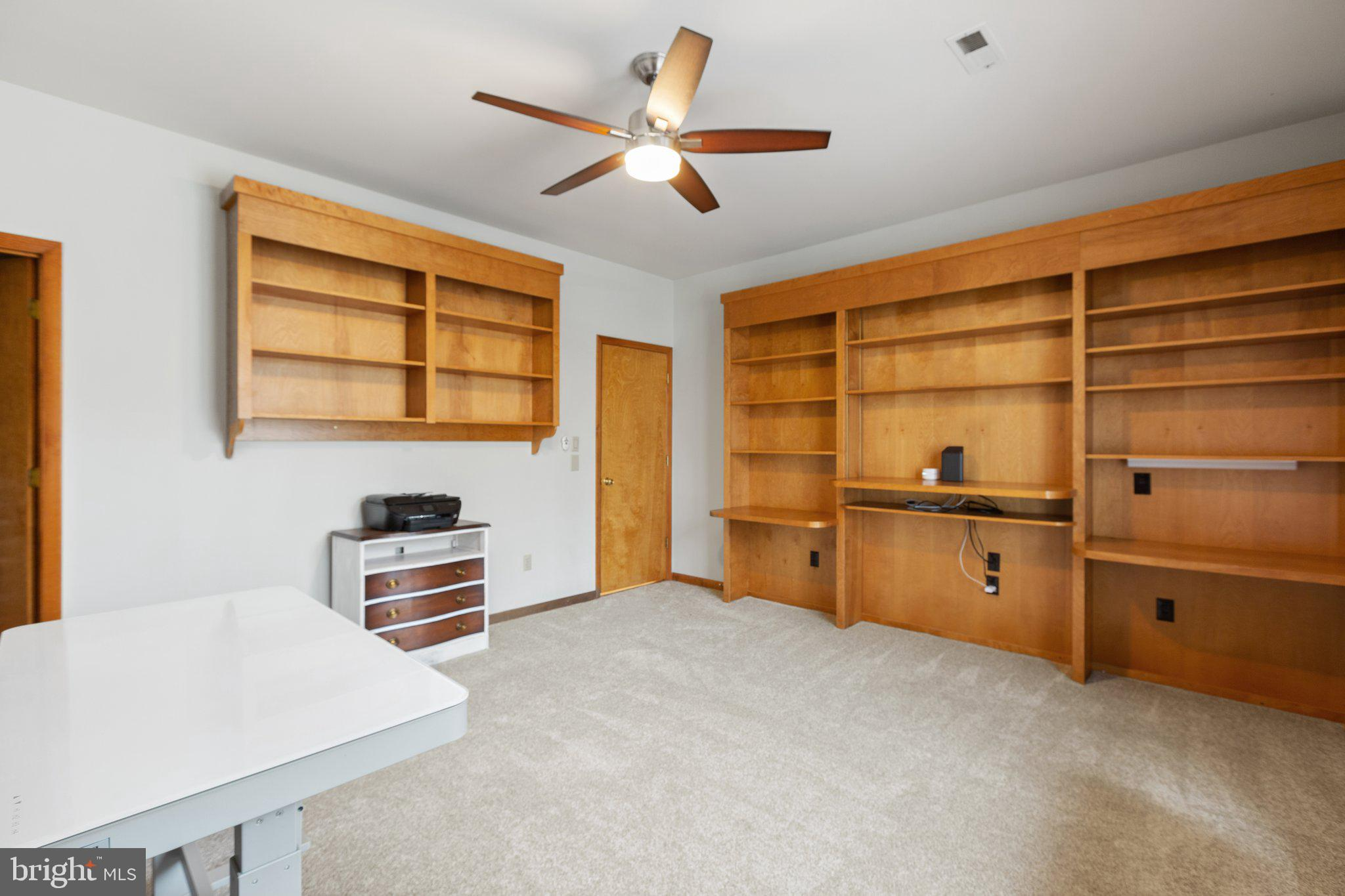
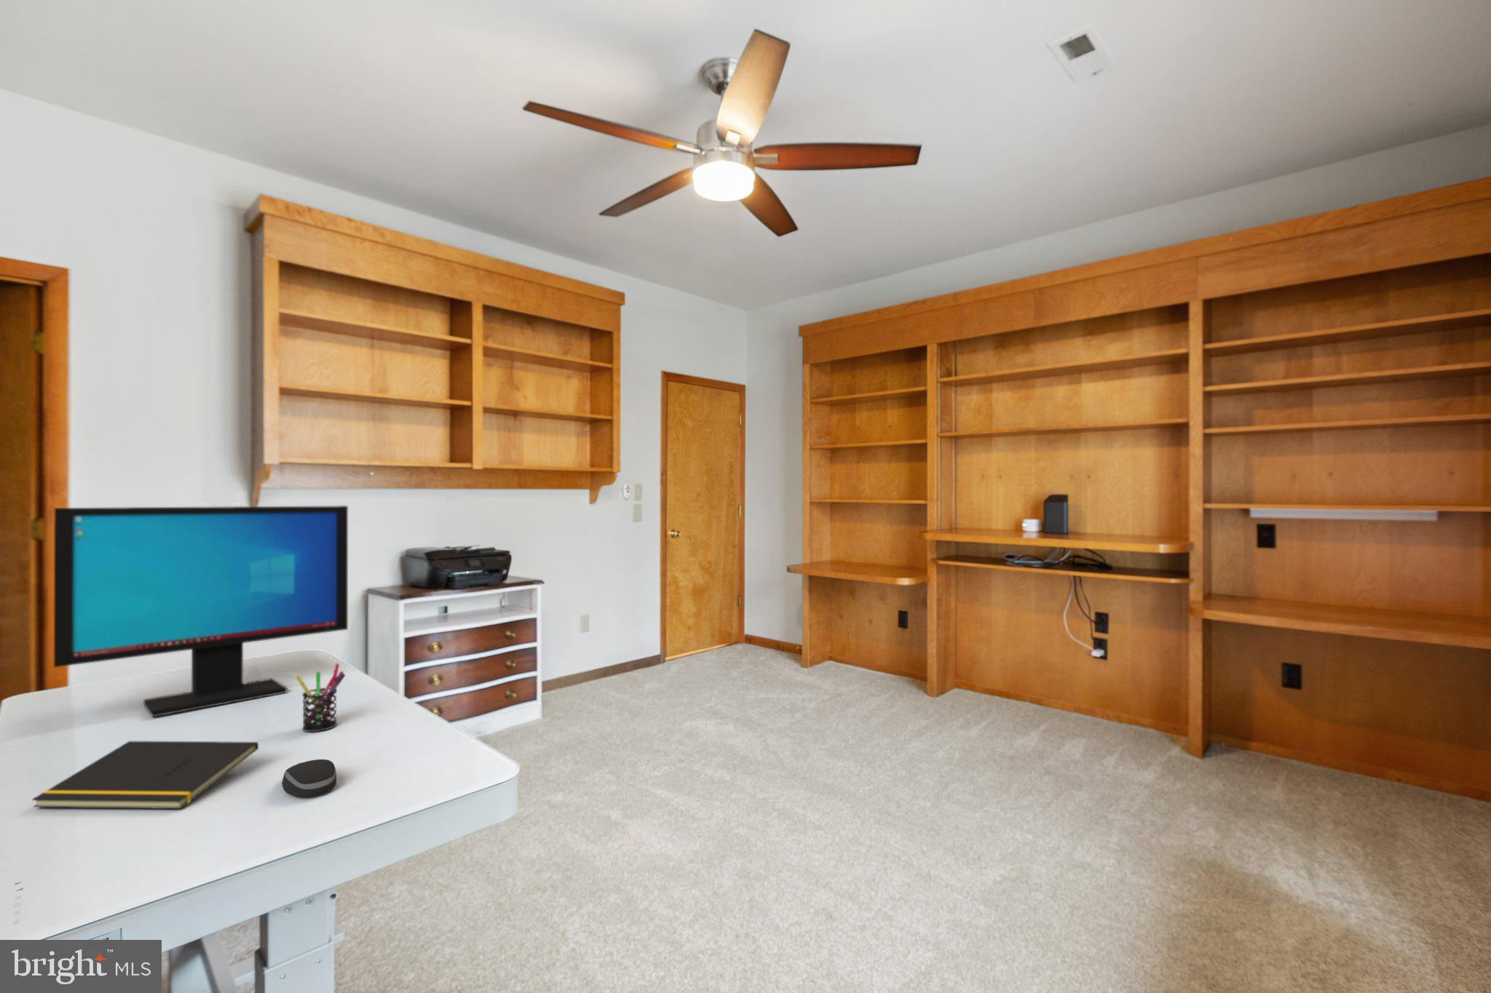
+ notepad [31,740,259,810]
+ computer monitor [53,505,349,718]
+ computer mouse [282,759,337,798]
+ pen holder [294,663,347,733]
